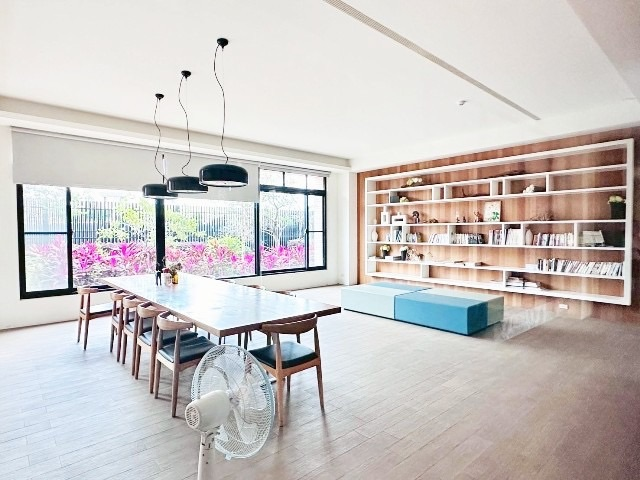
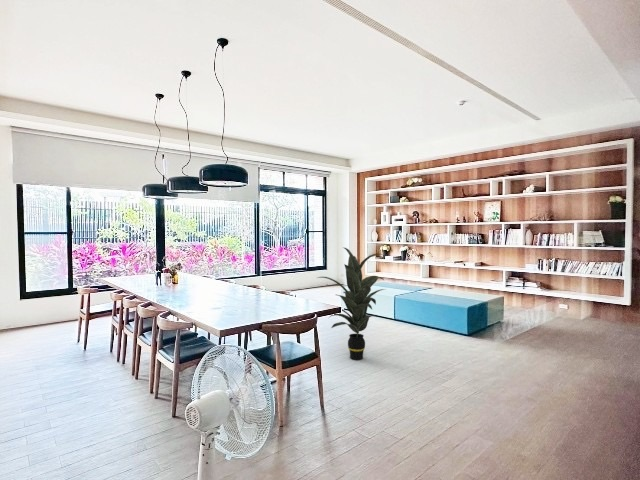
+ indoor plant [317,246,386,361]
